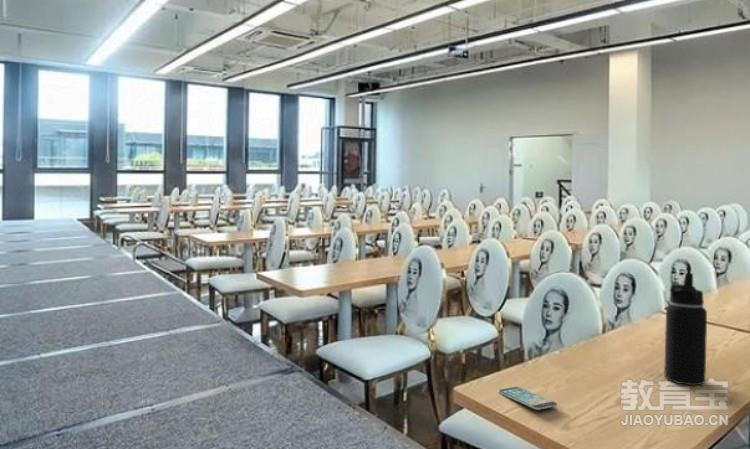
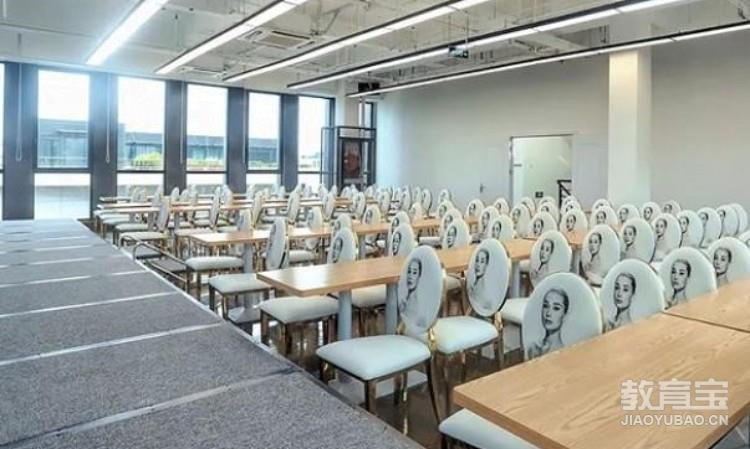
- smartphone [497,386,558,411]
- water bottle [663,272,708,386]
